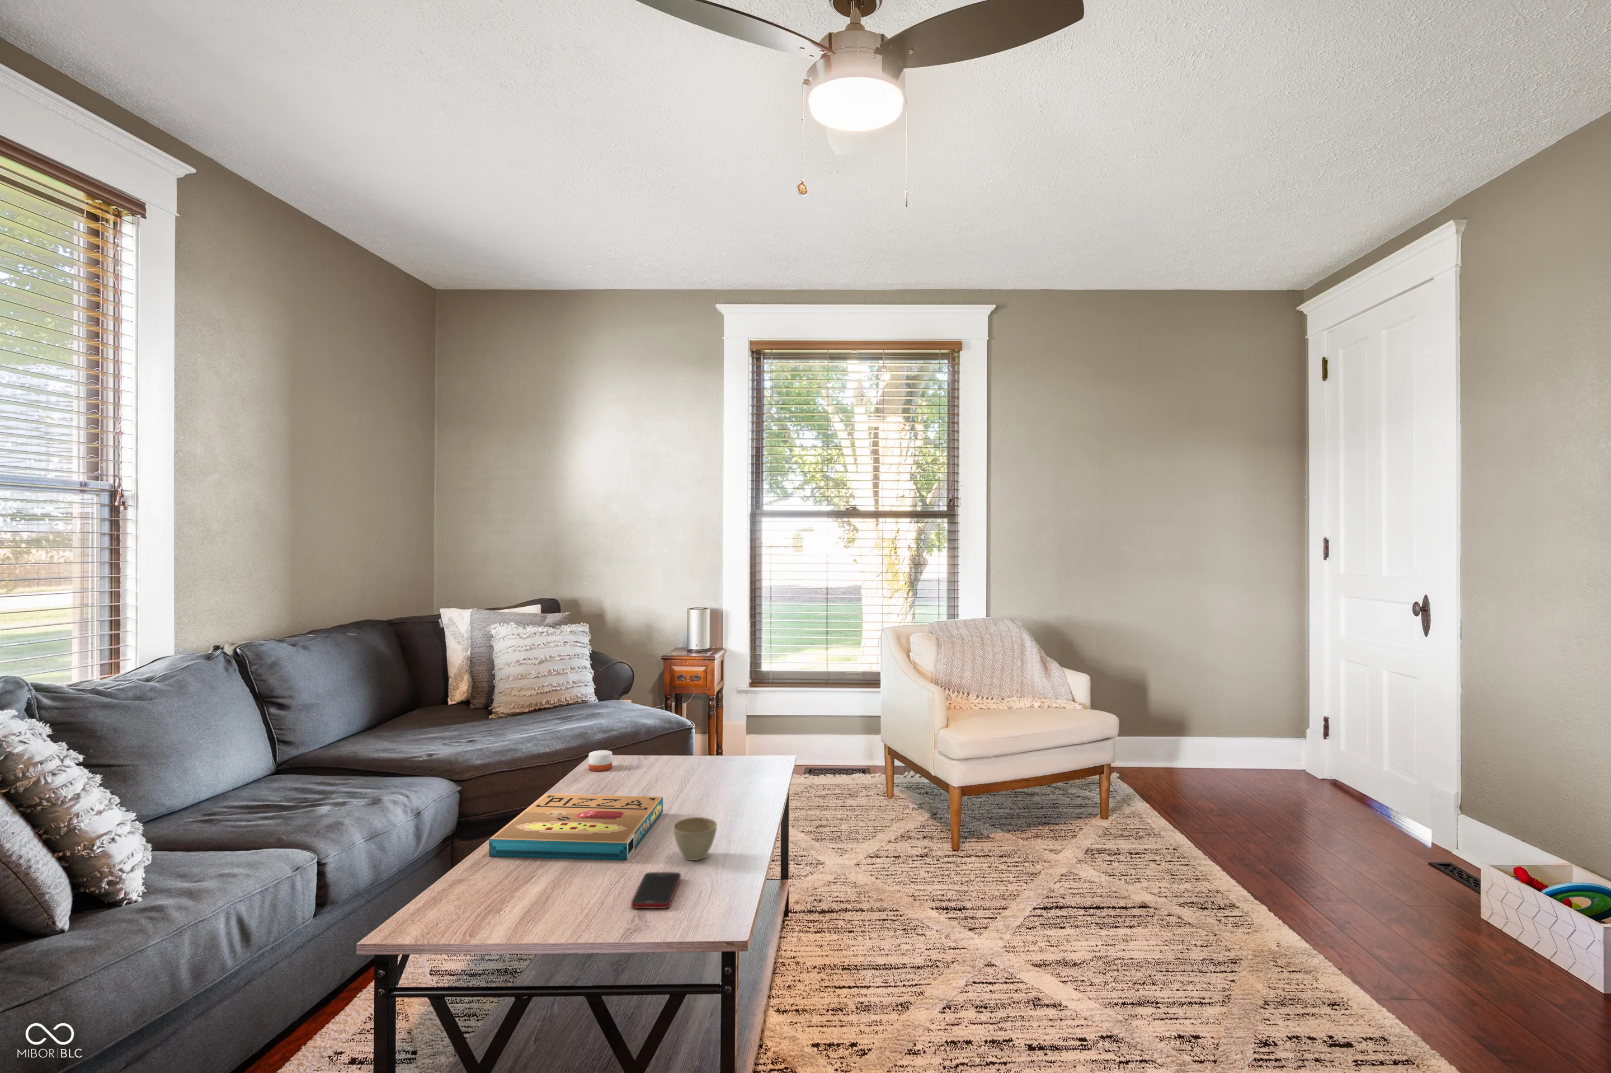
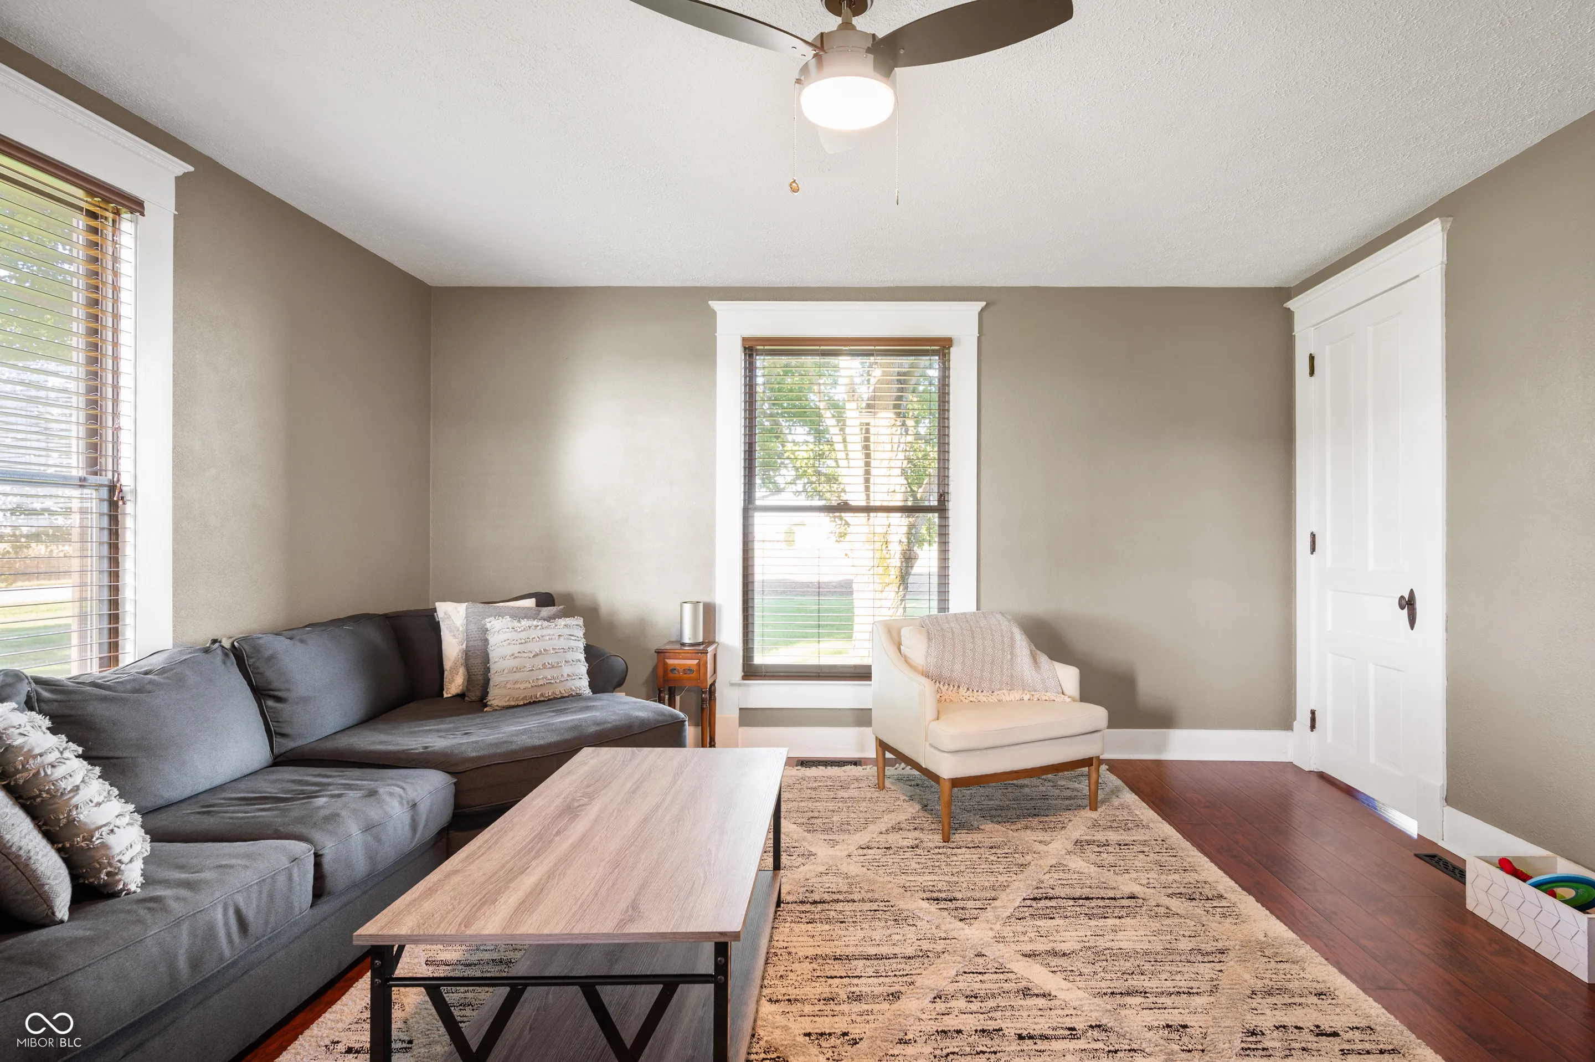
- candle [589,750,613,772]
- pizza box [488,793,663,861]
- flower pot [673,817,718,861]
- cell phone [631,872,681,909]
